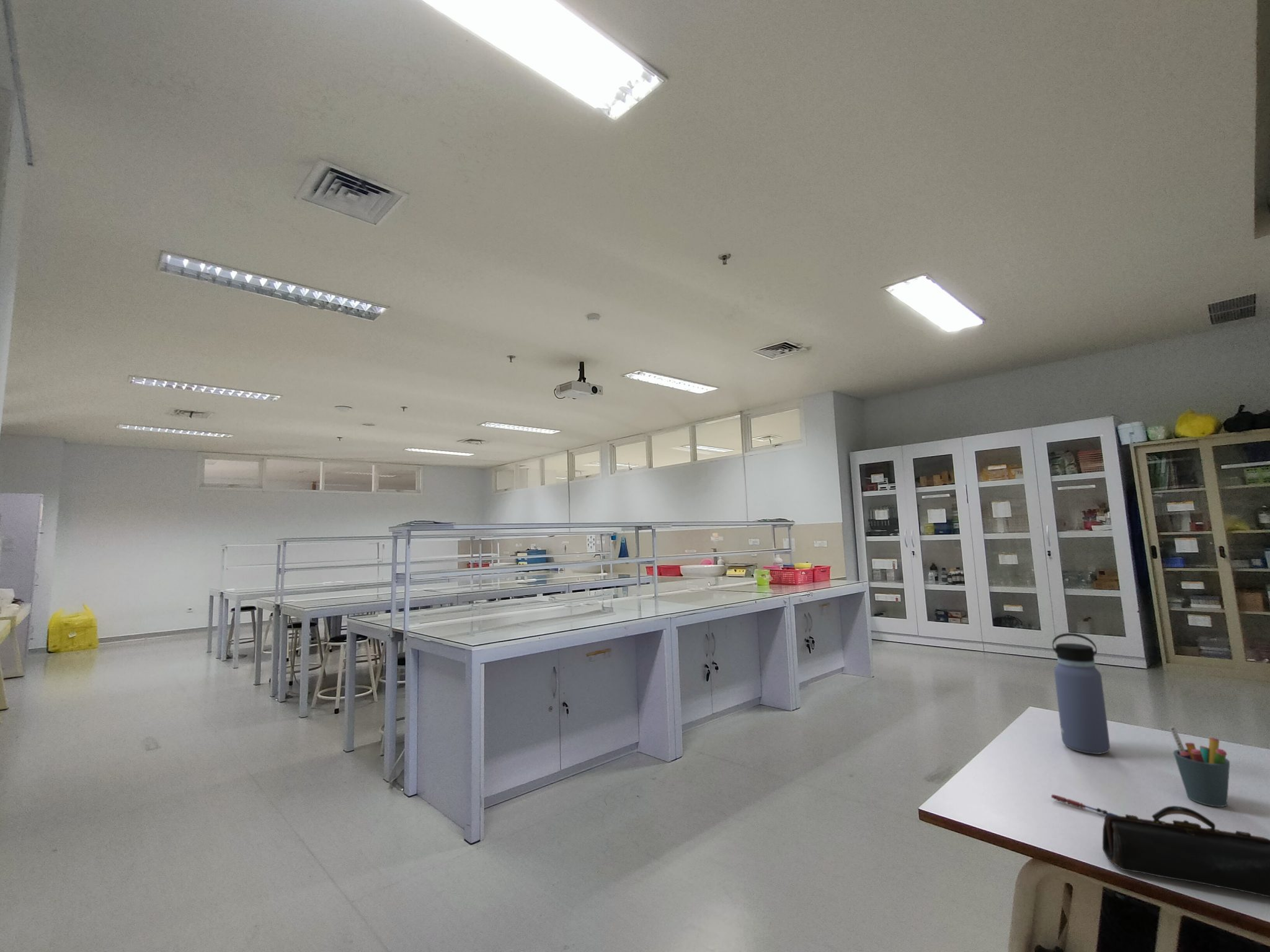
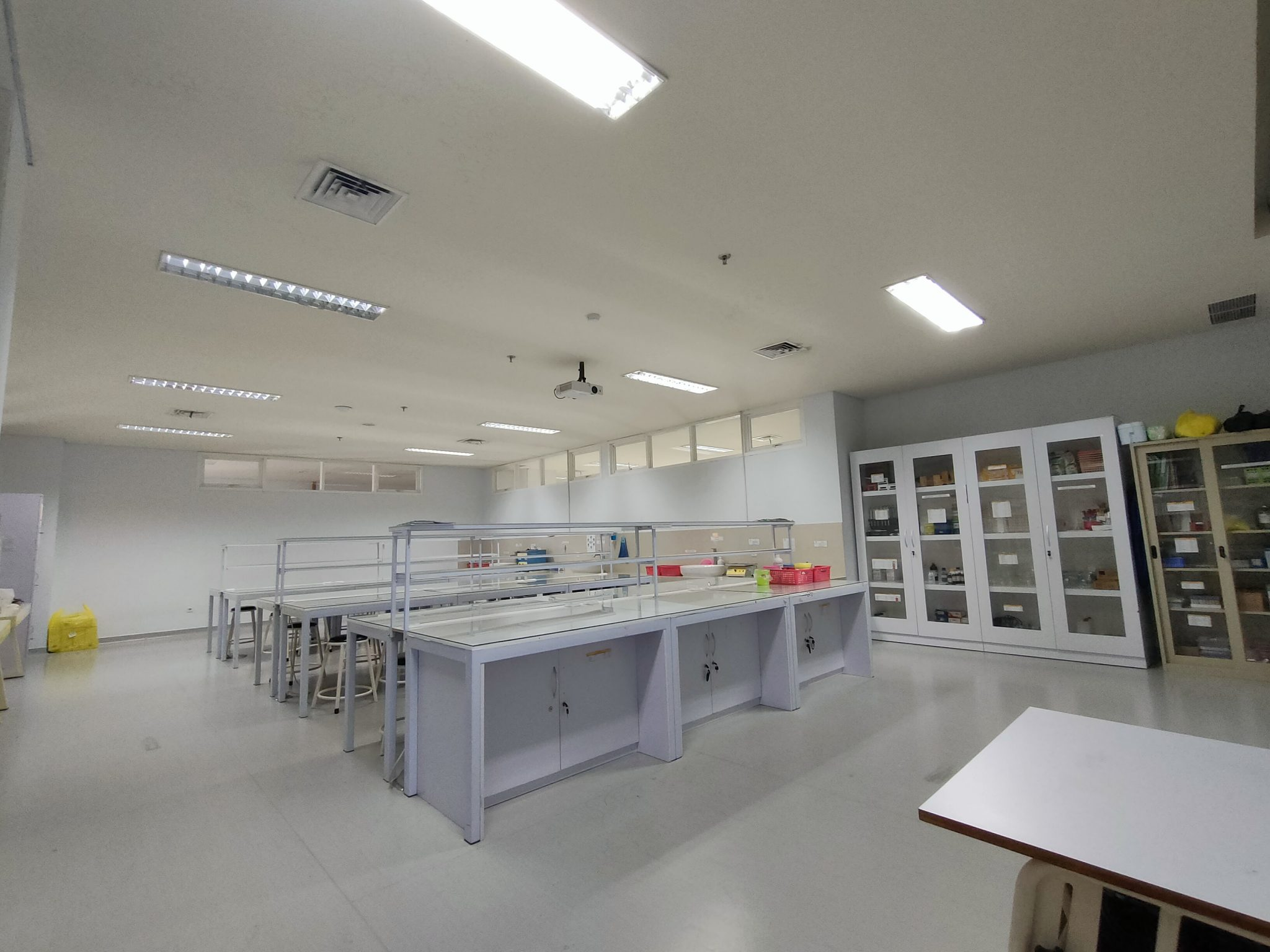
- pencil case [1102,805,1270,898]
- pen holder [1169,726,1230,808]
- water bottle [1052,632,1111,755]
- pen [1050,794,1119,816]
